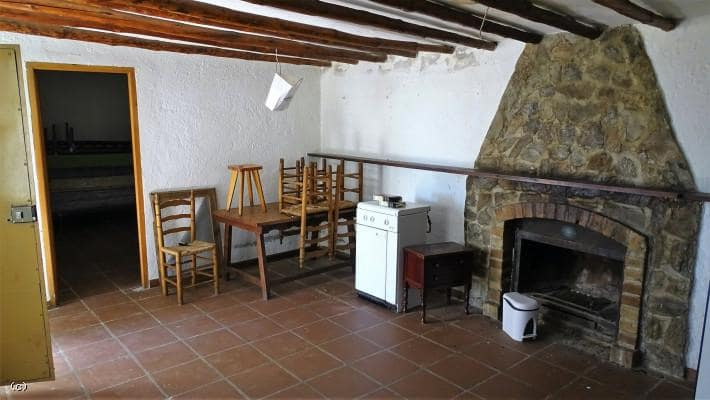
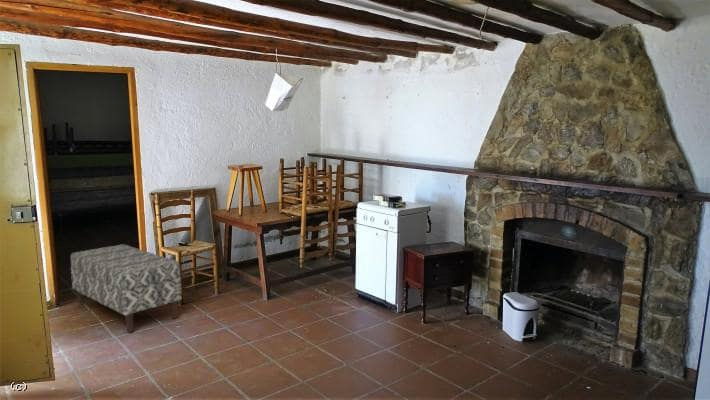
+ bench [70,243,183,333]
